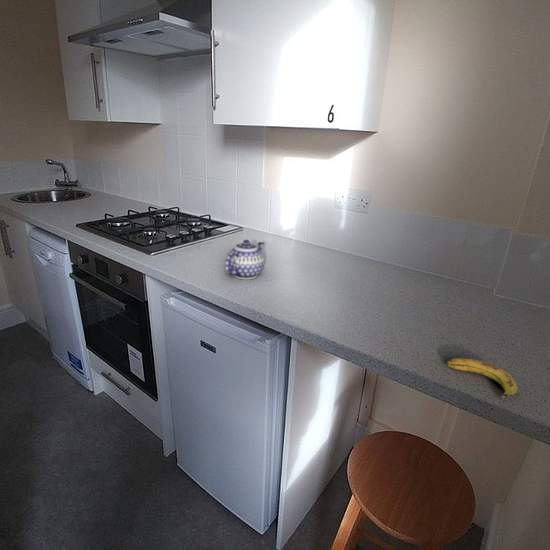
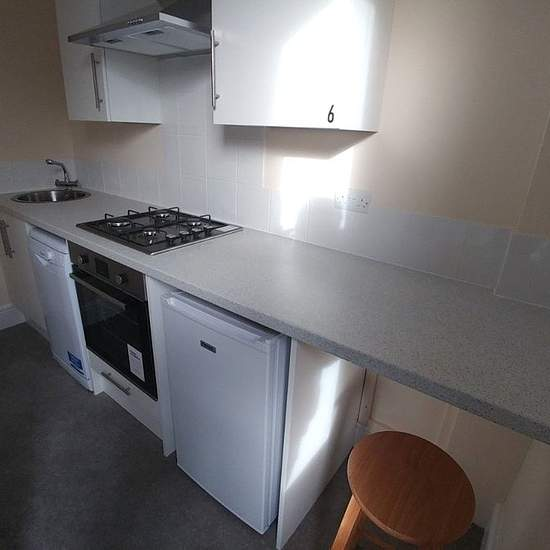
- banana [445,357,518,399]
- teapot [224,239,265,280]
